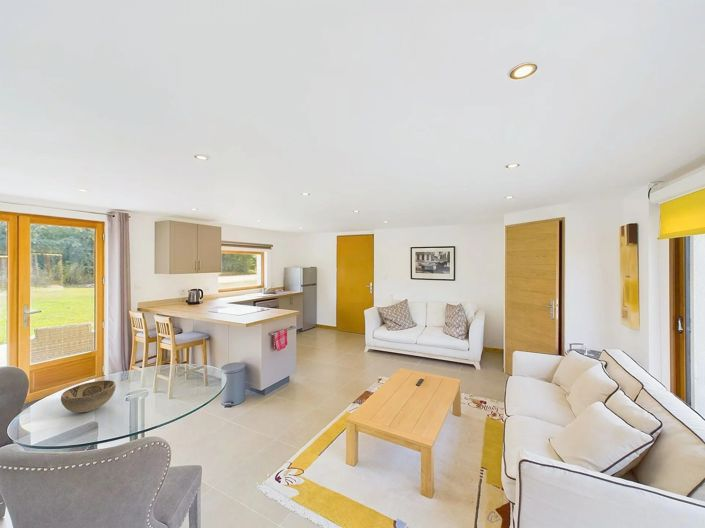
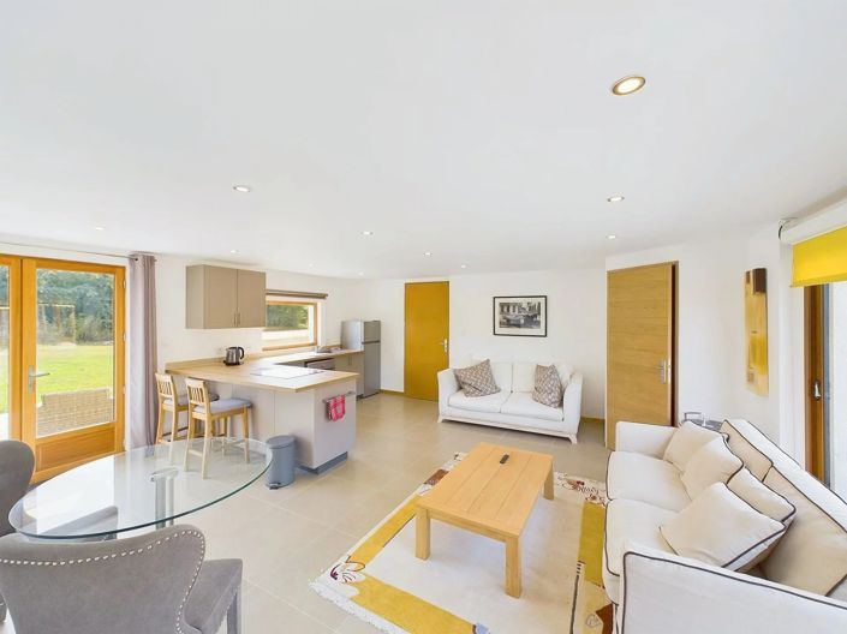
- decorative bowl [60,379,117,414]
